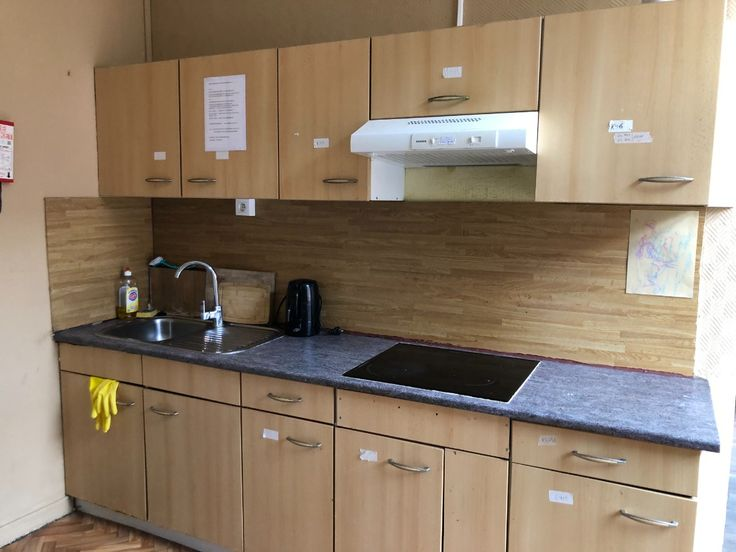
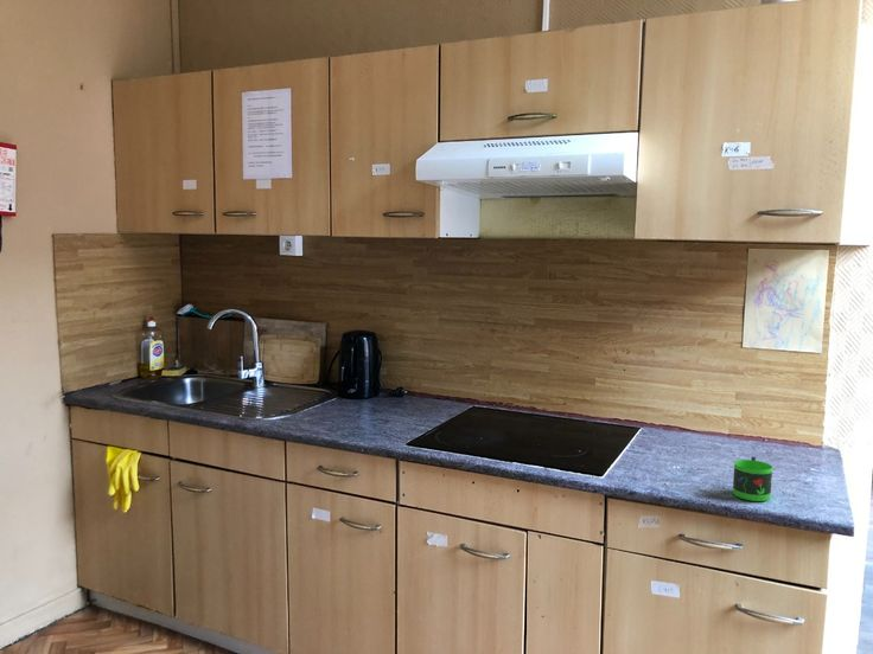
+ mug [732,455,773,502]
